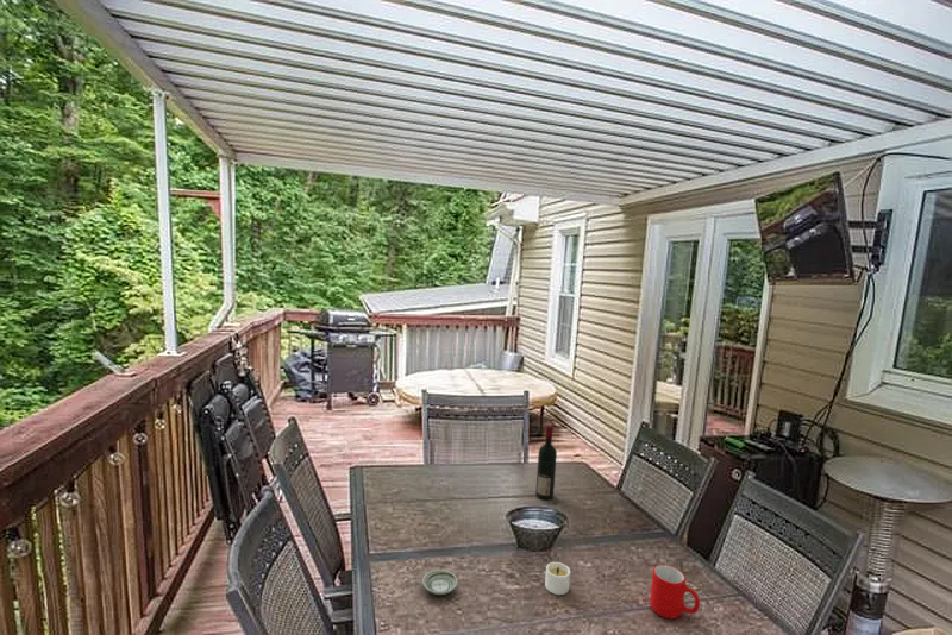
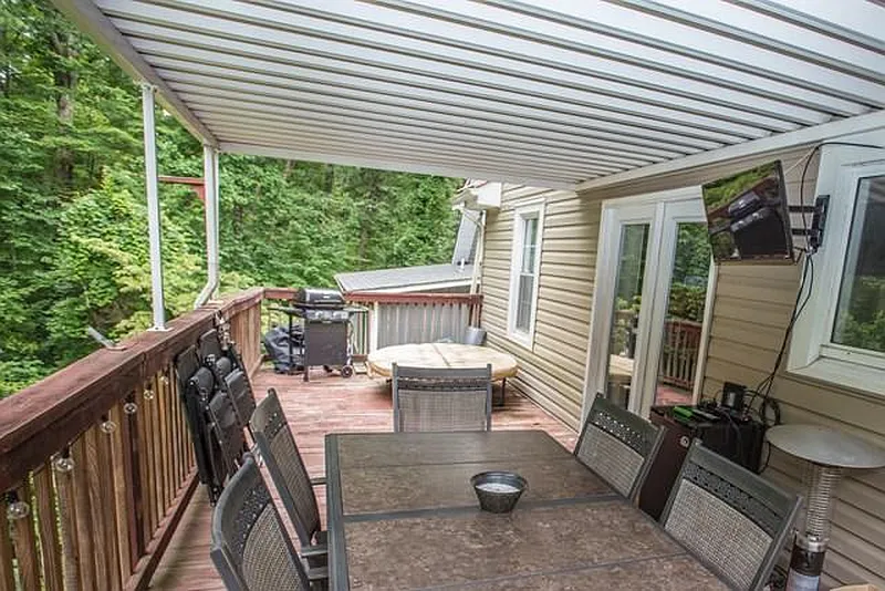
- candle [544,561,580,599]
- alcohol [534,423,558,501]
- cup [649,564,701,620]
- saucer [421,568,459,596]
